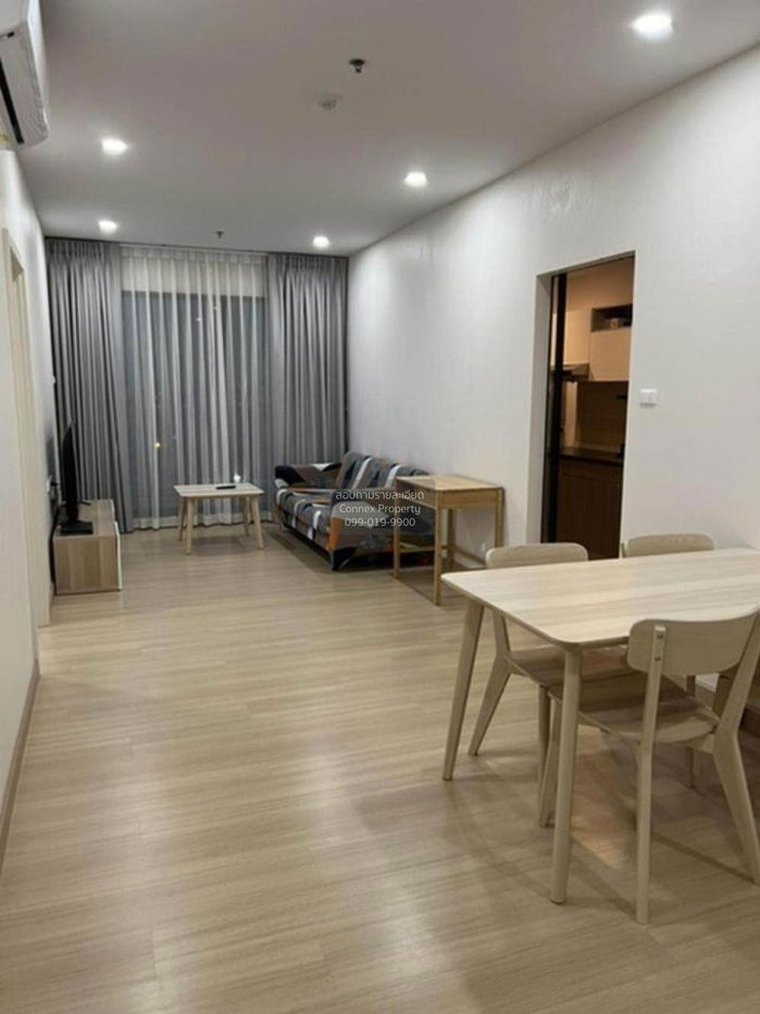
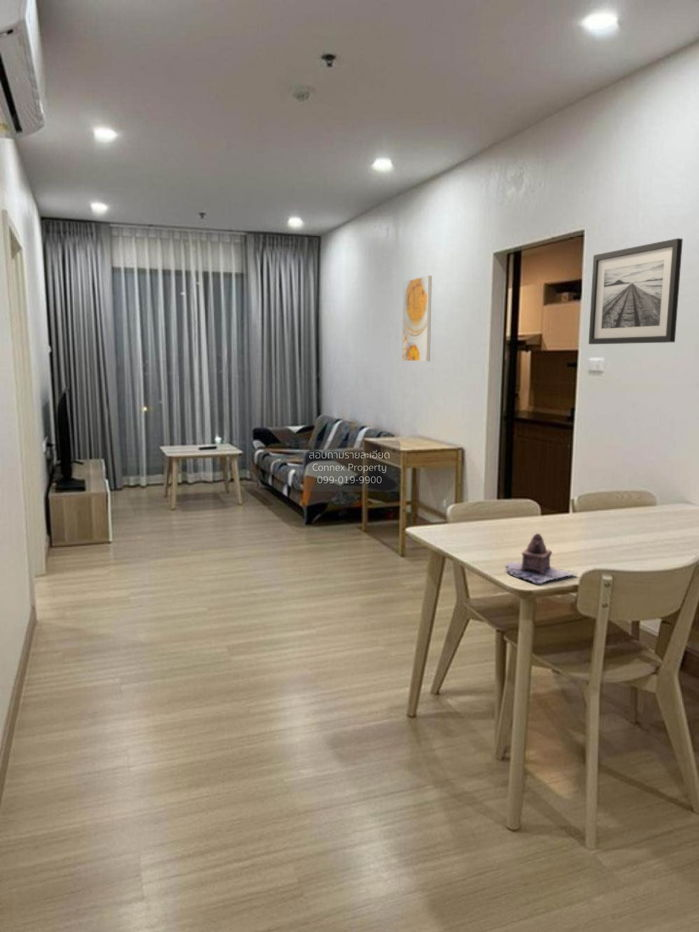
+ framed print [401,275,433,362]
+ teapot [504,533,577,586]
+ wall art [588,237,684,345]
